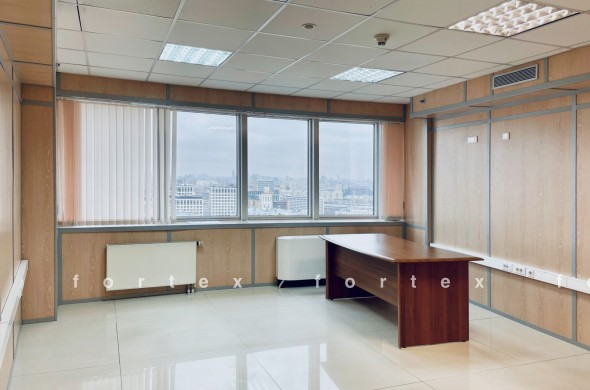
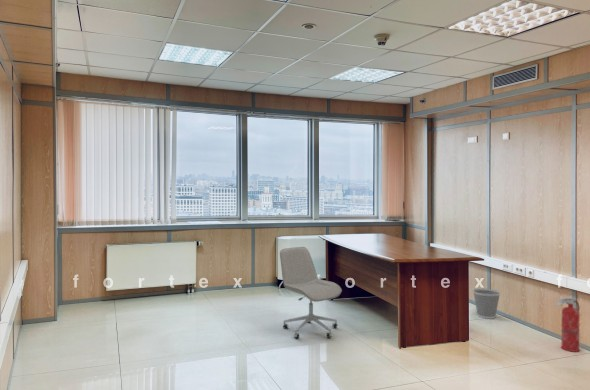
+ fire extinguisher [555,296,581,353]
+ wastebasket [472,288,501,320]
+ office chair [279,246,343,339]
